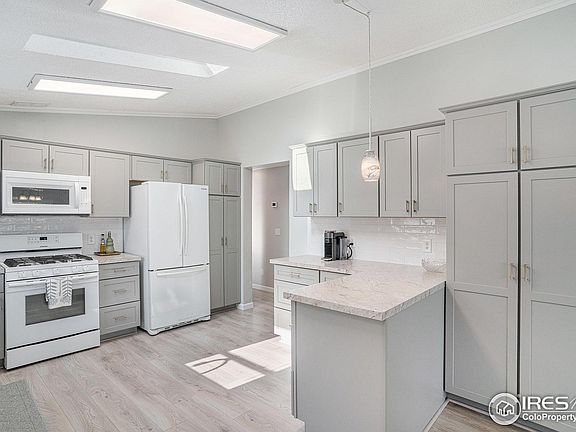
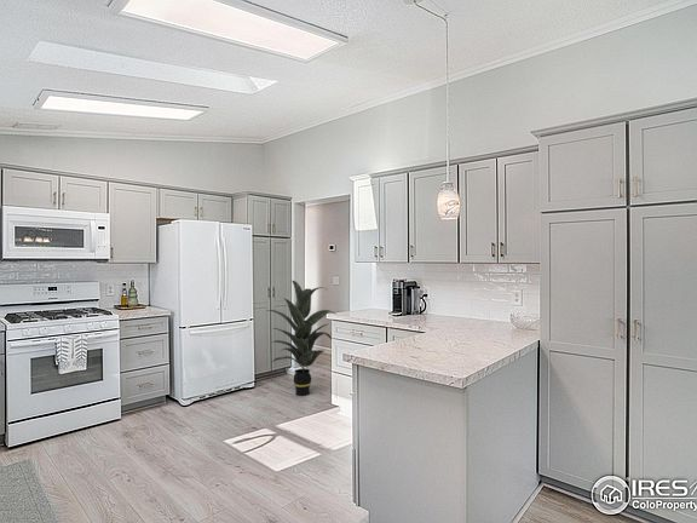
+ indoor plant [266,280,336,397]
